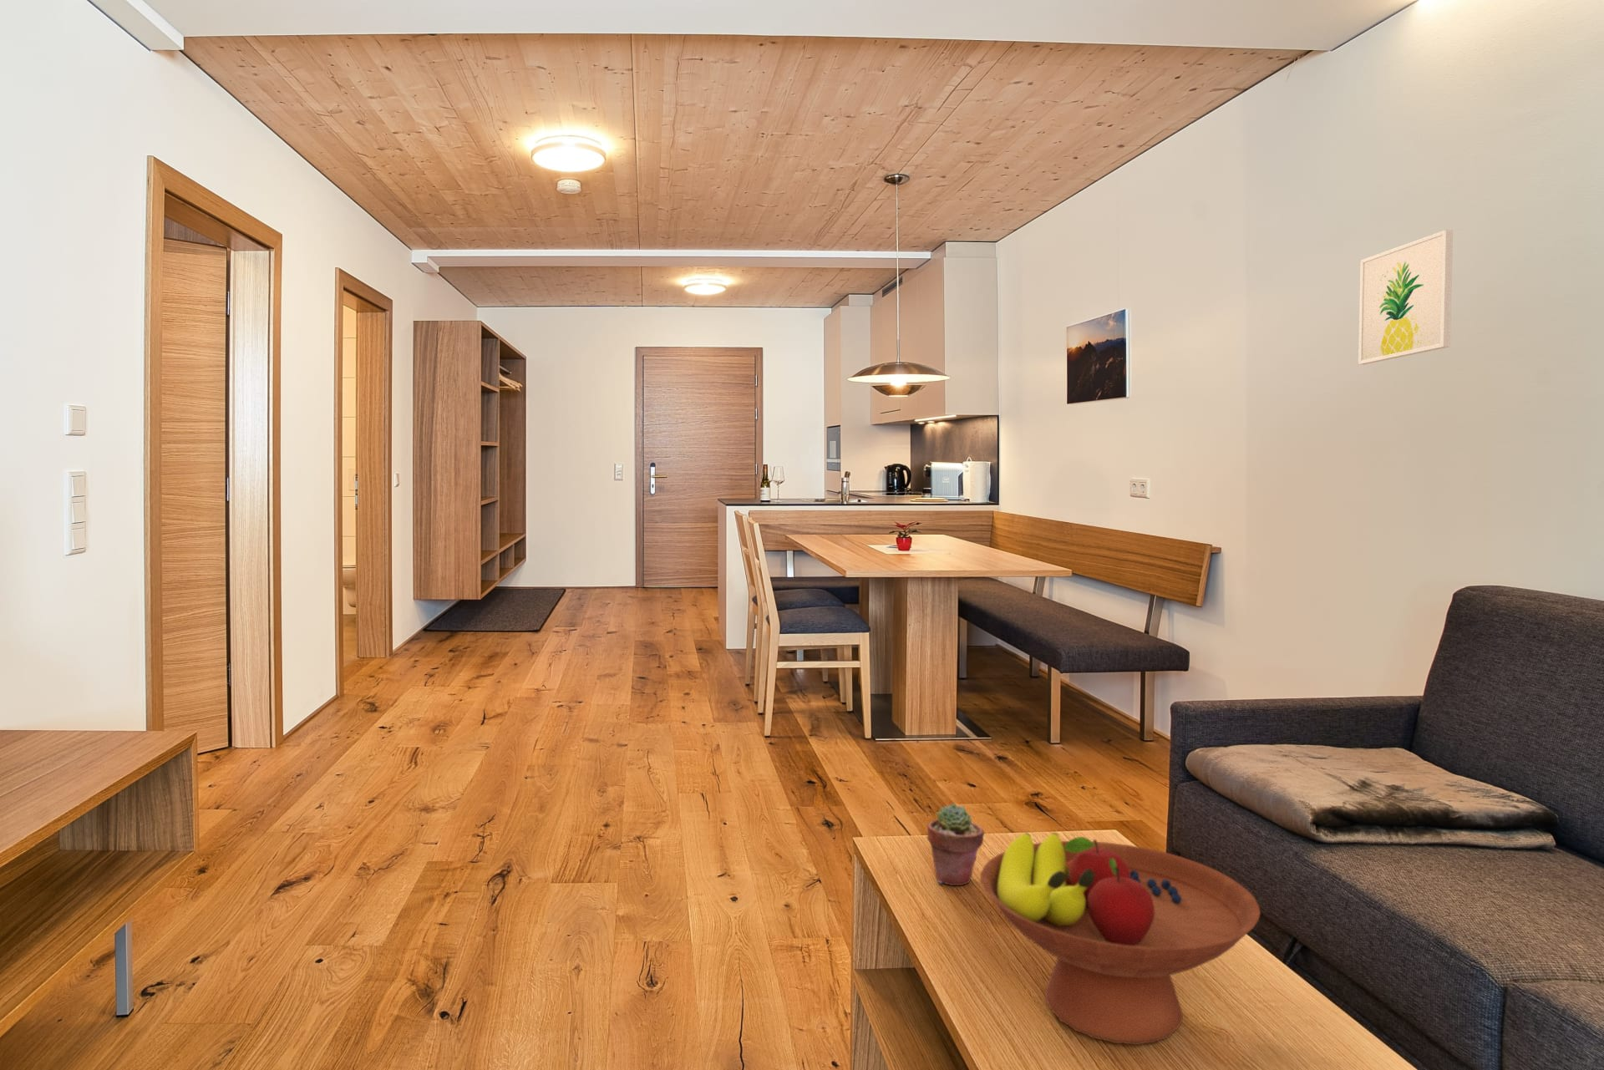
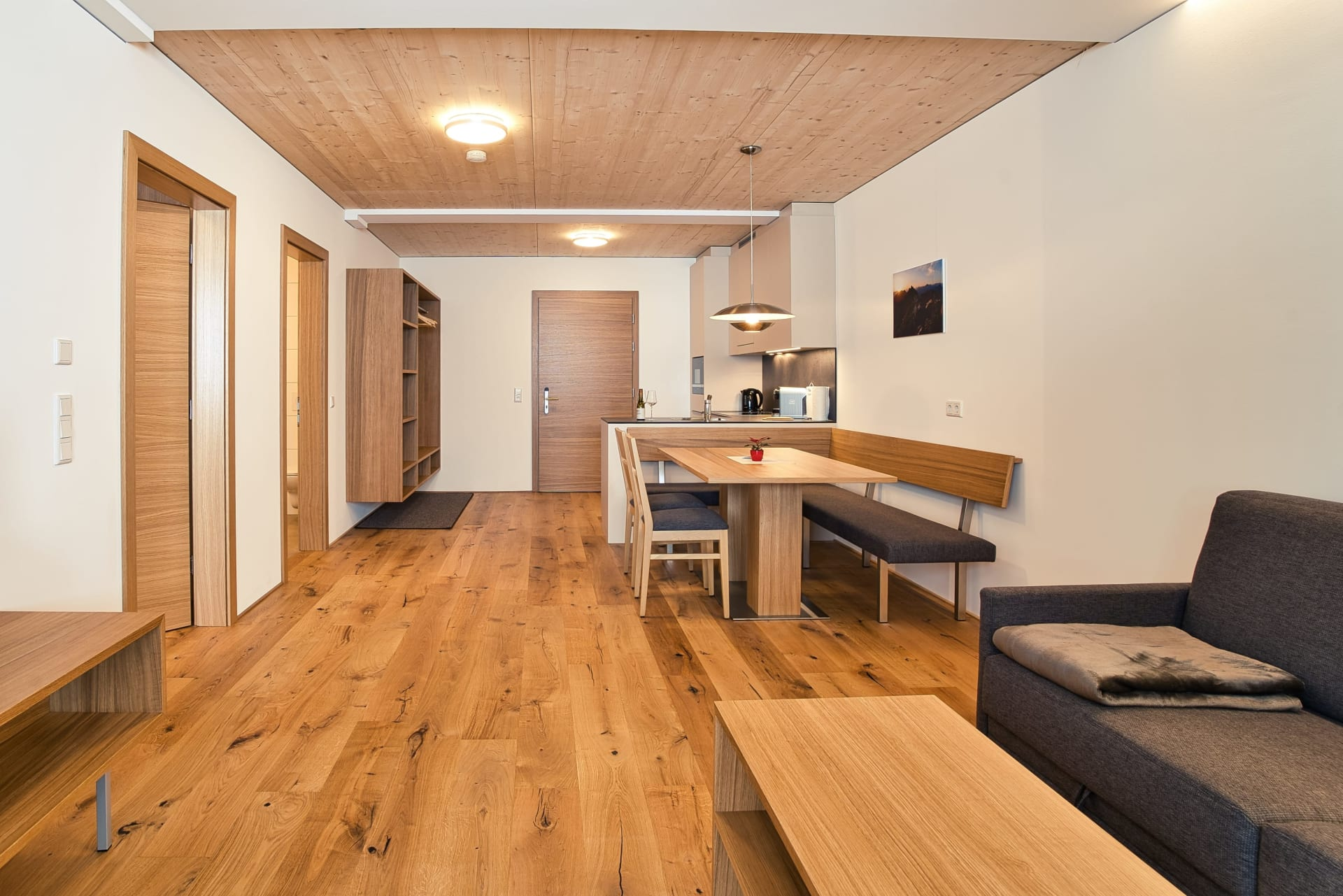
- potted succulent [927,802,985,886]
- fruit bowl [979,832,1261,1046]
- wall art [1358,229,1454,365]
